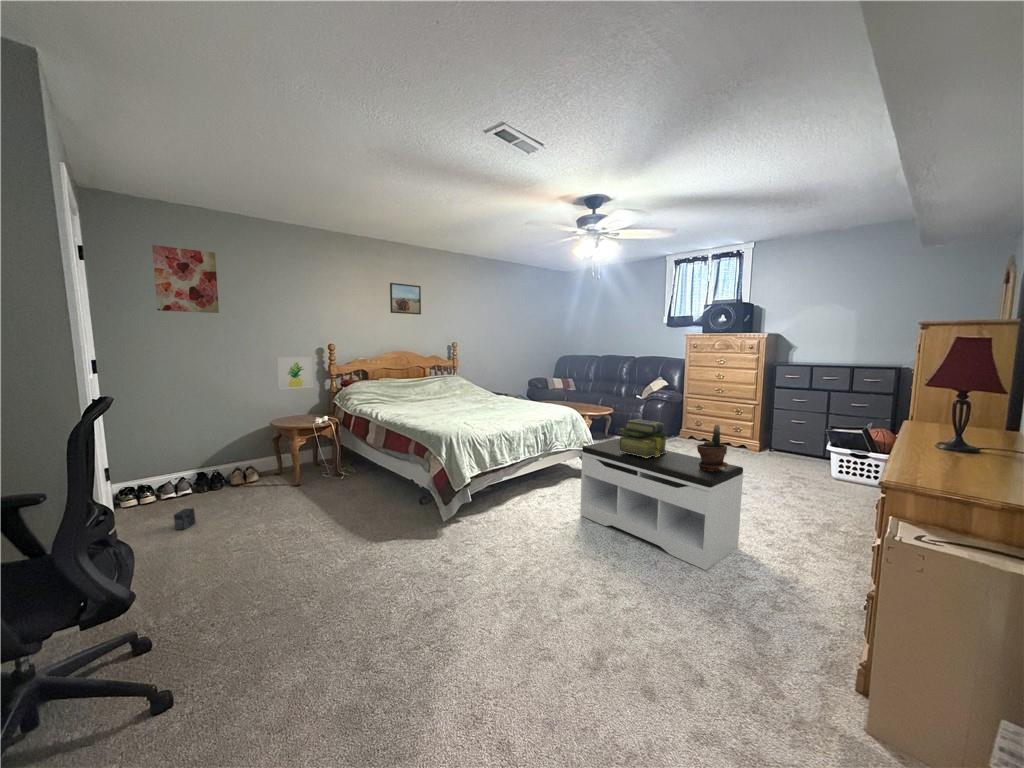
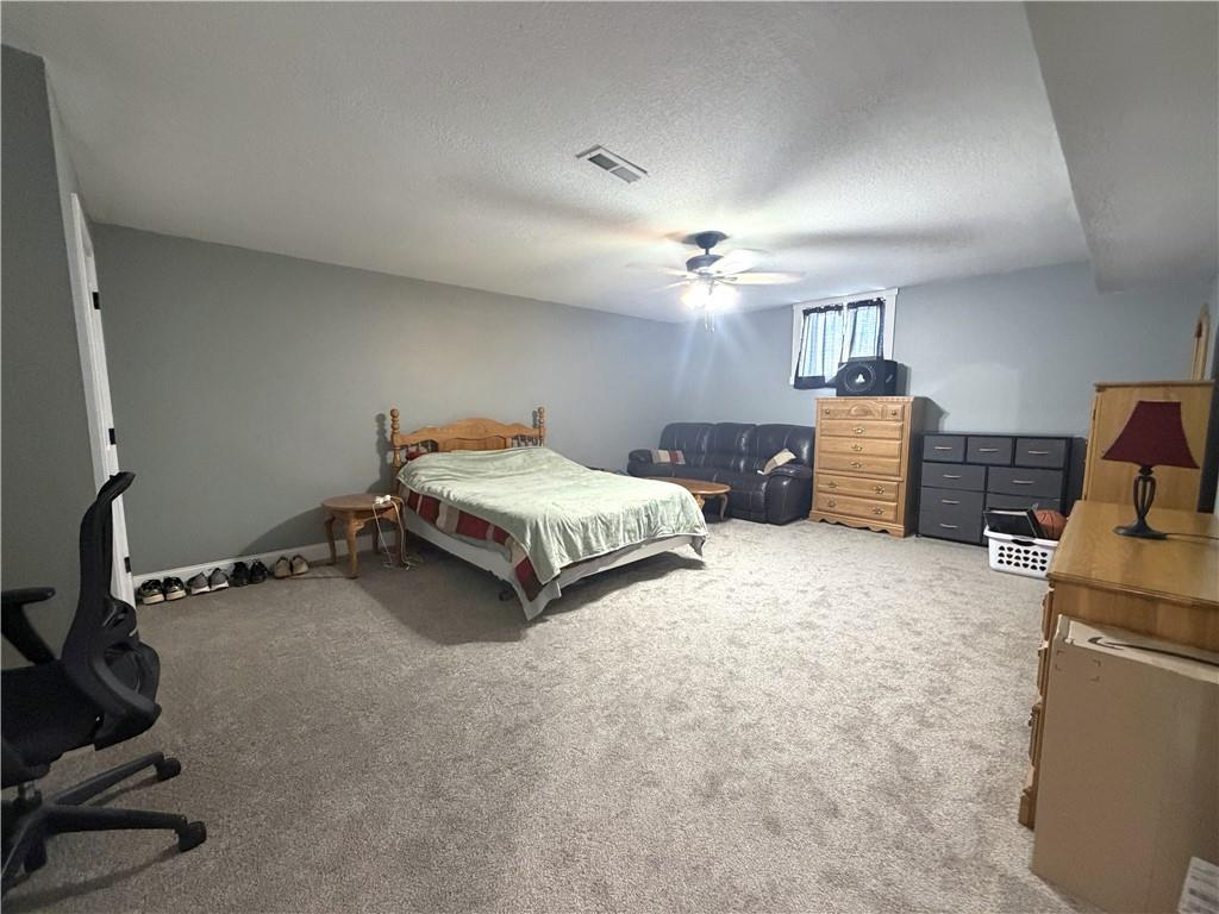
- box [173,507,197,531]
- stack of books [619,418,669,458]
- bench [579,438,744,571]
- wall art [151,244,220,314]
- potted plant [696,423,729,471]
- wall art [276,355,314,390]
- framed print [389,282,422,315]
